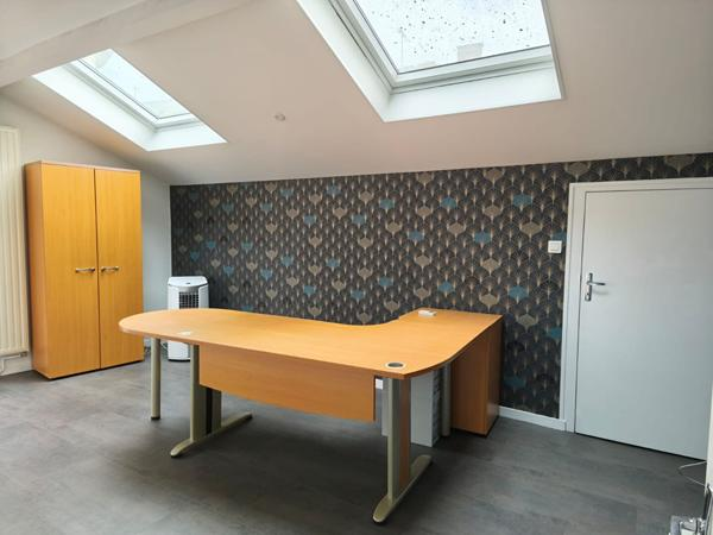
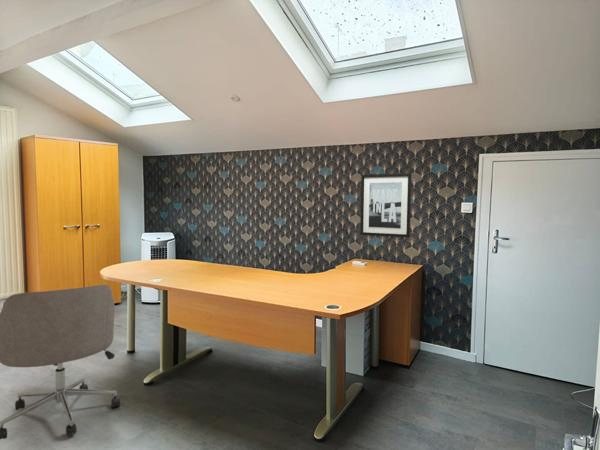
+ chair [0,284,121,440]
+ wall art [359,172,413,239]
